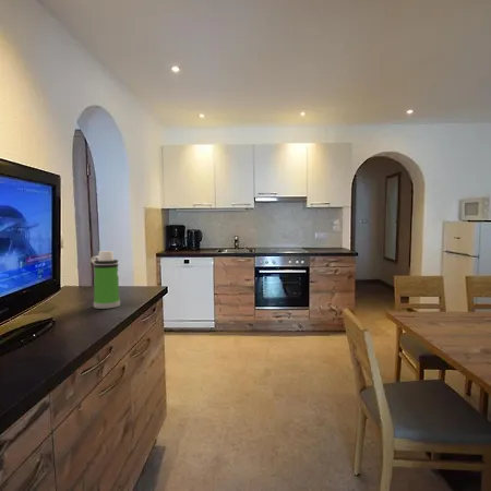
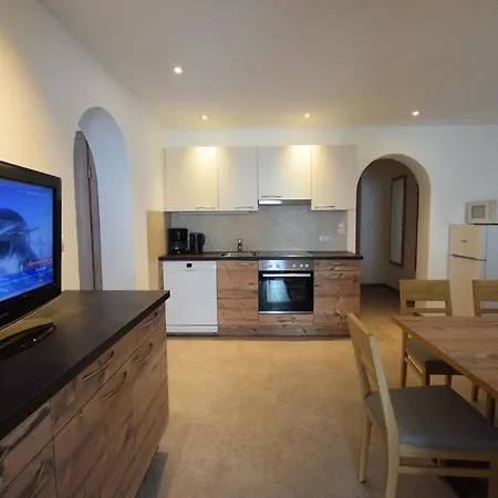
- water bottle [89,250,121,310]
